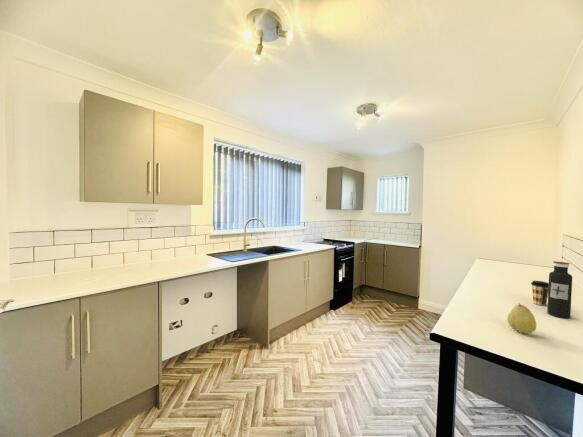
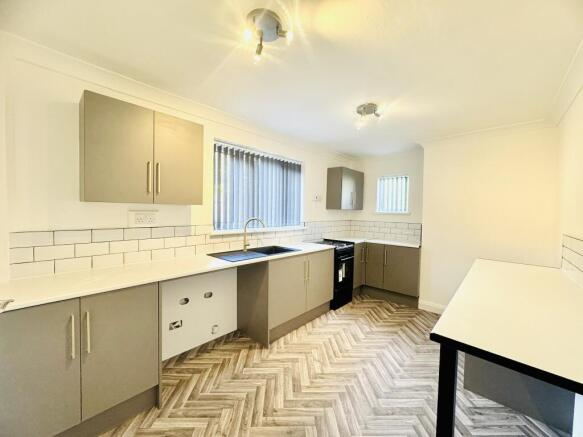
- coffee cup [530,280,549,306]
- fruit [506,302,537,335]
- water bottle [546,260,573,319]
